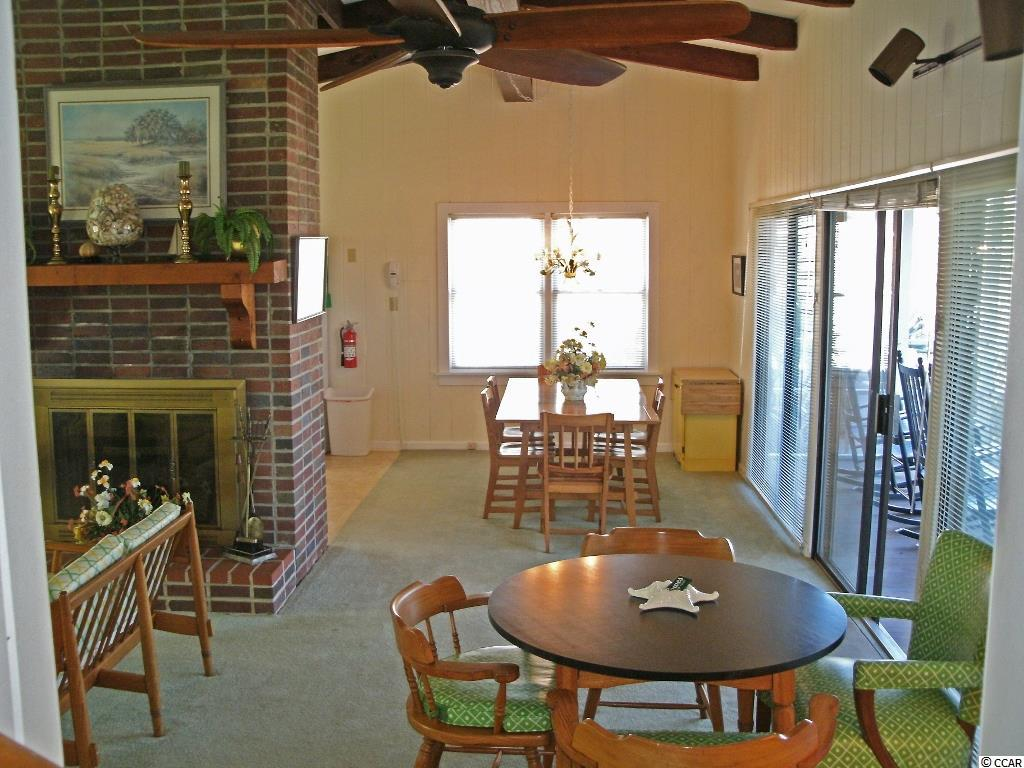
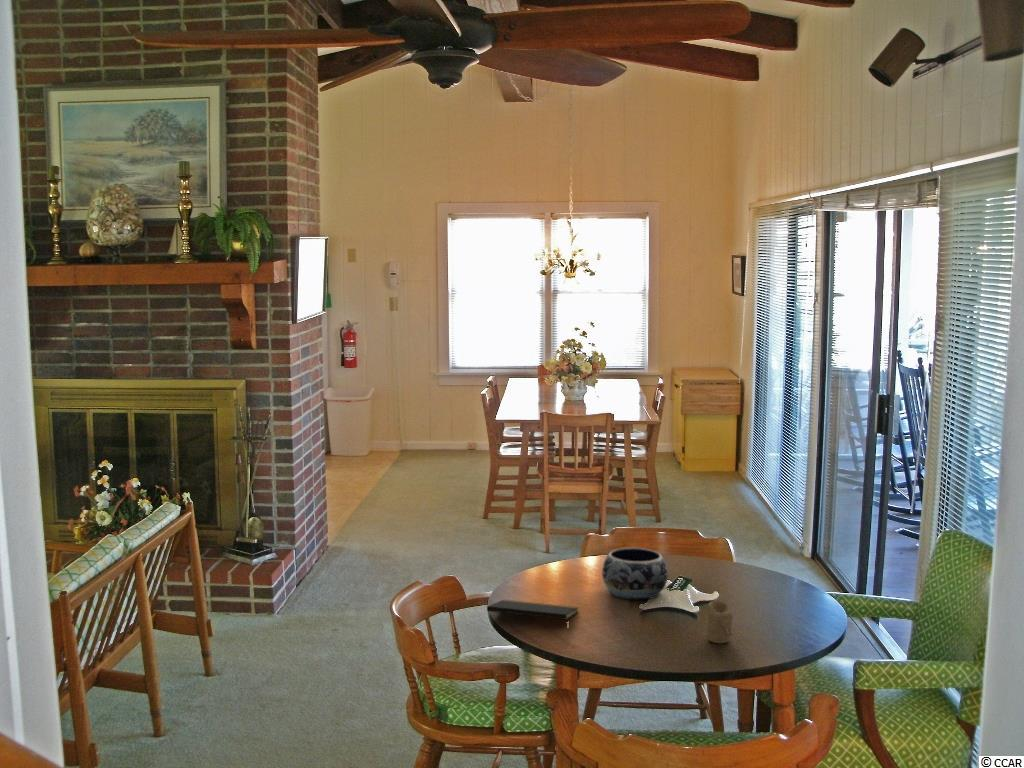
+ decorative bowl [601,546,669,601]
+ candle [707,600,734,644]
+ notepad [486,599,580,632]
